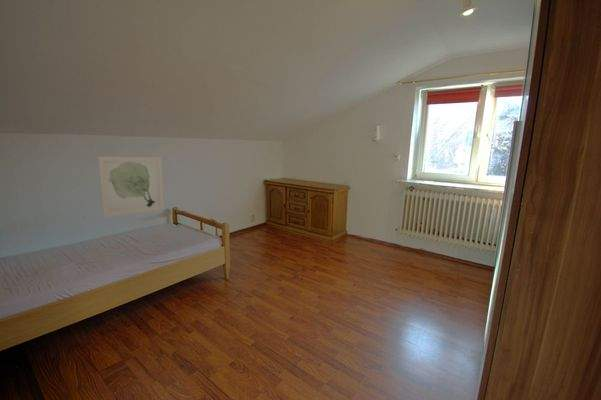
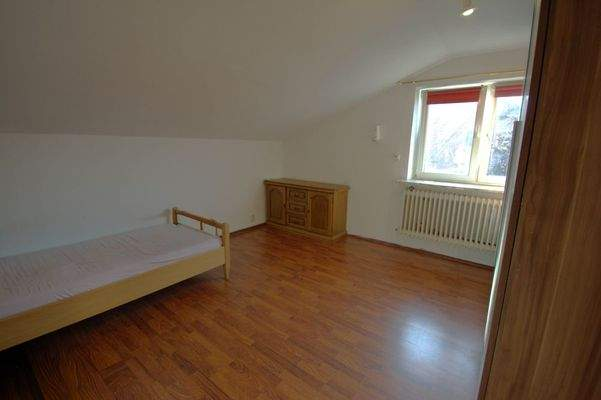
- wall art [97,156,165,218]
